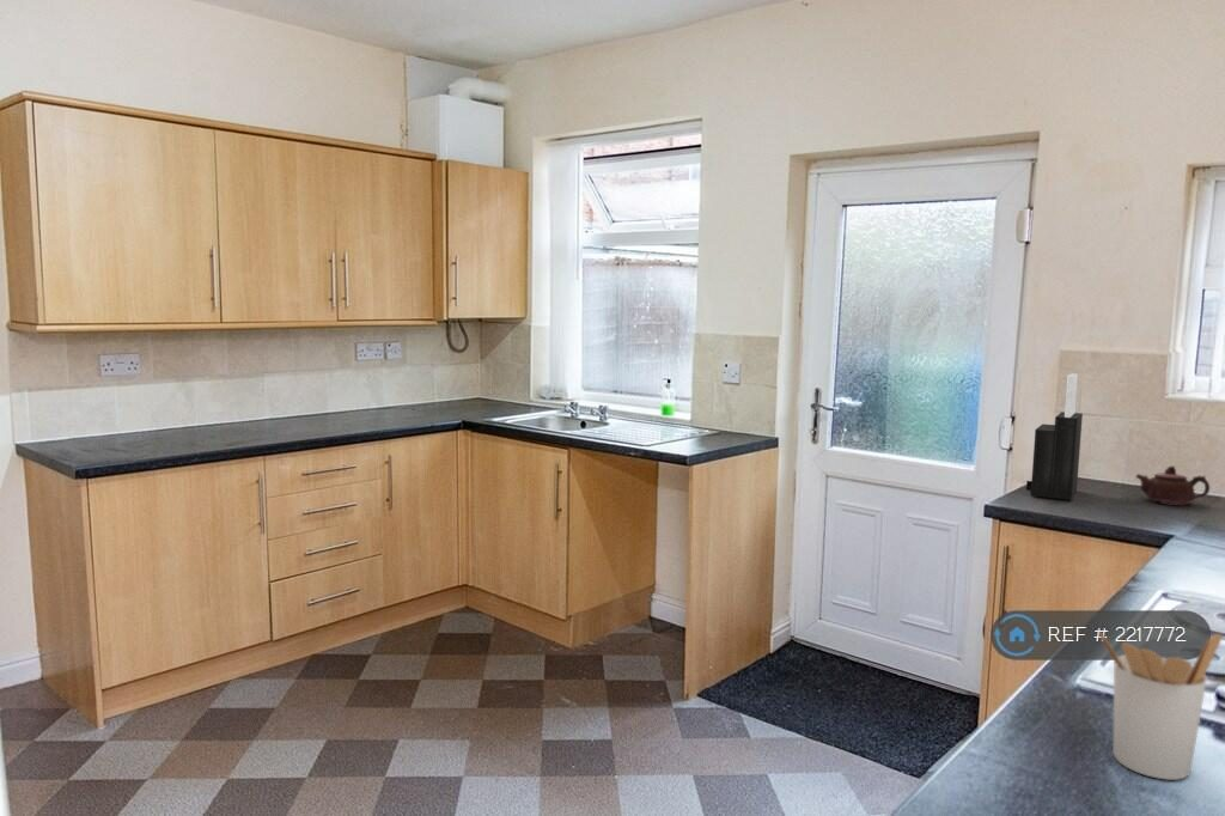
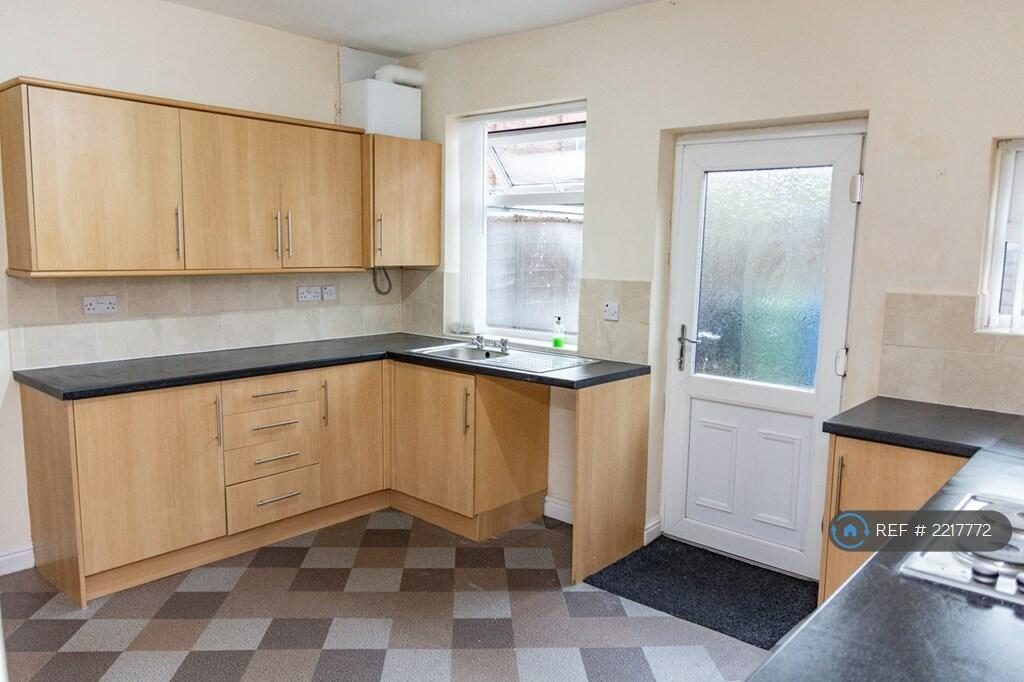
- knife block [1025,372,1084,501]
- teapot [1134,465,1211,506]
- utensil holder [1097,631,1223,781]
